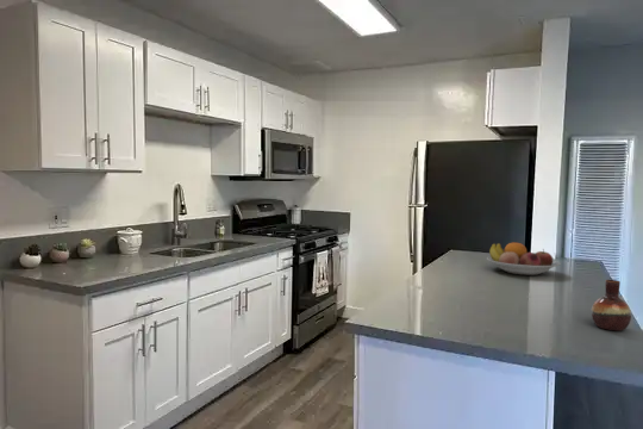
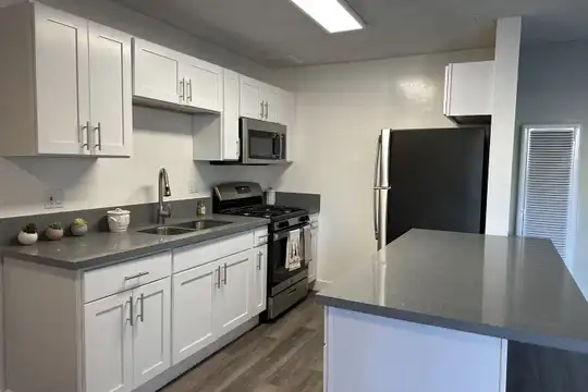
- fruit bowl [486,242,561,276]
- vase [591,279,632,331]
